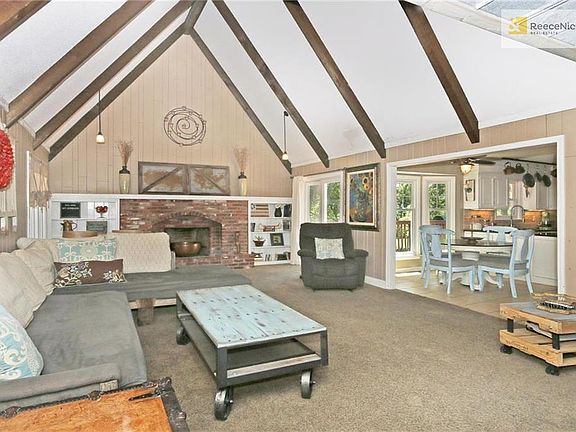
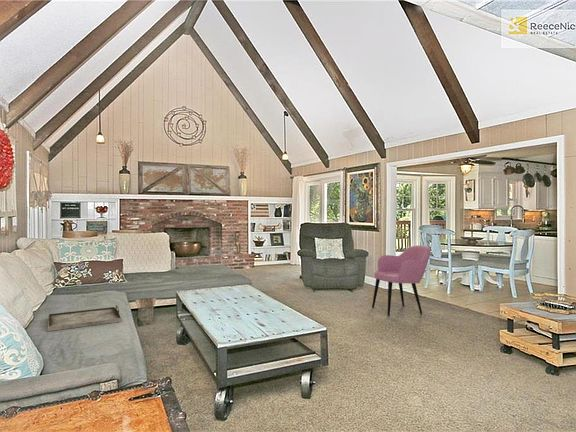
+ armchair [371,244,432,317]
+ serving tray [47,304,123,332]
